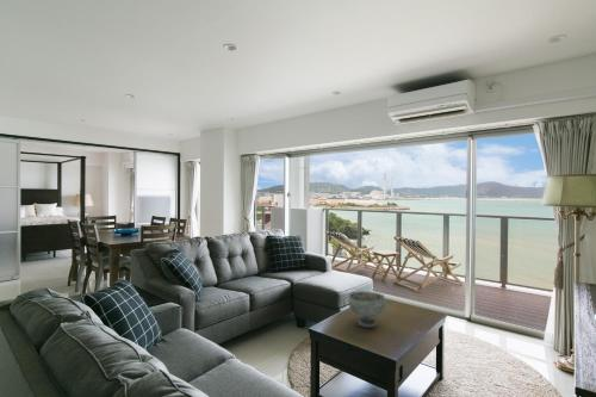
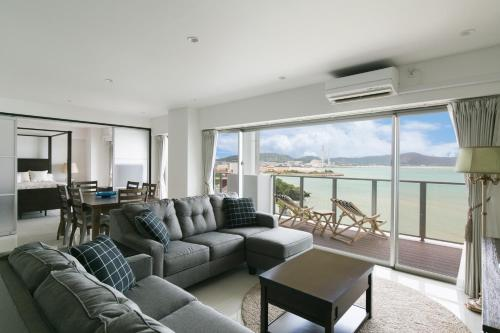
- decorative bowl [347,290,386,328]
